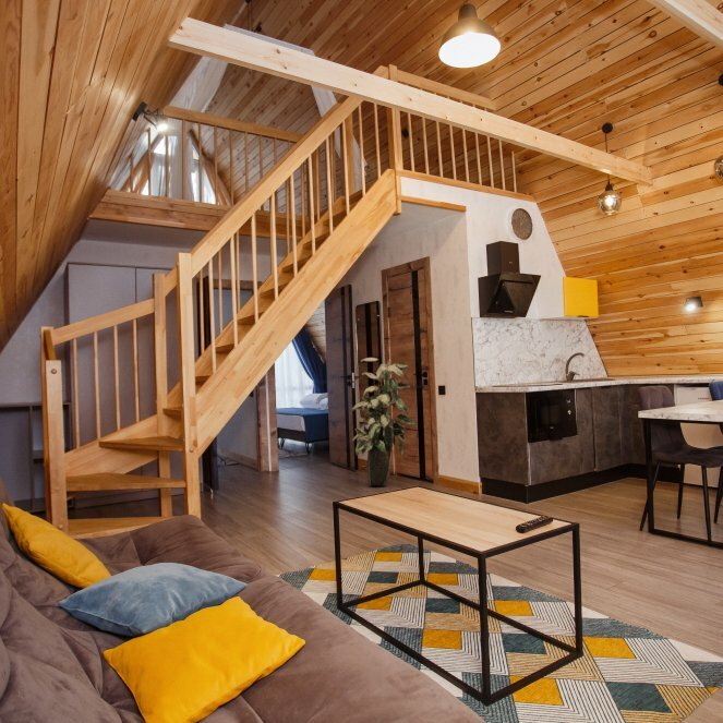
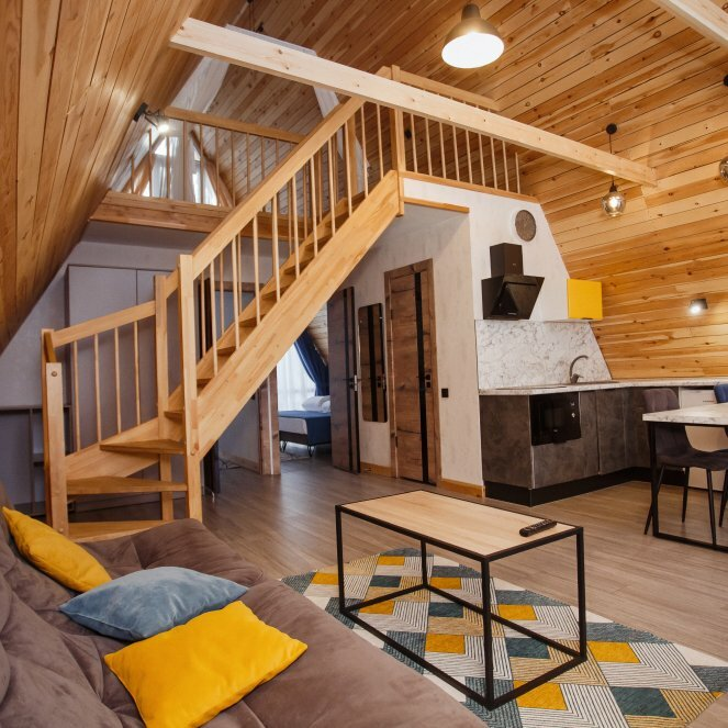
- indoor plant [351,357,418,487]
